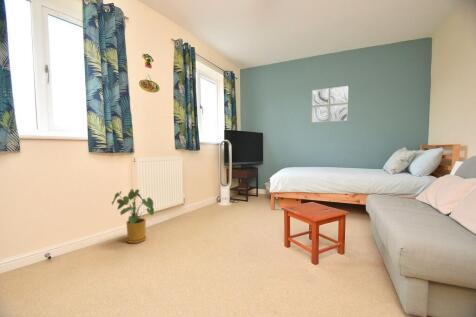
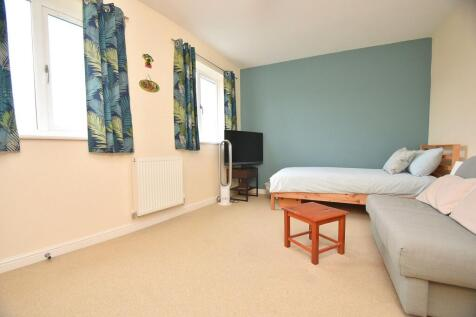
- house plant [111,188,155,244]
- wall art [311,85,349,124]
